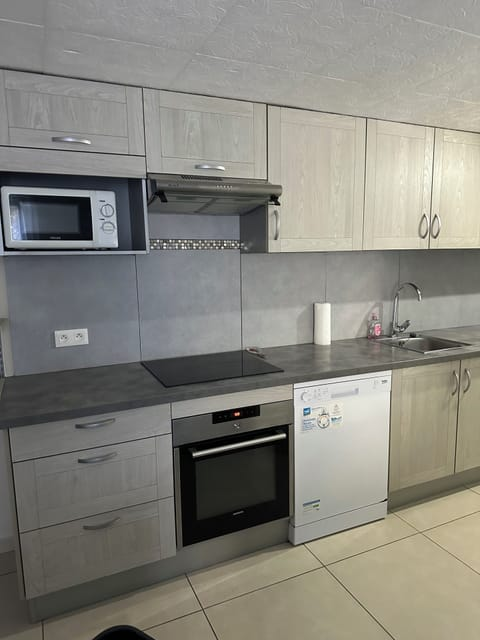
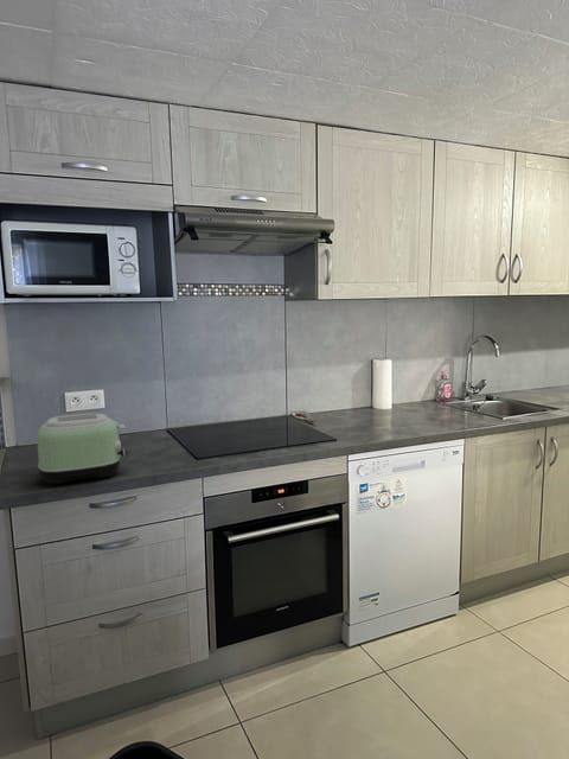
+ toaster [36,413,129,486]
